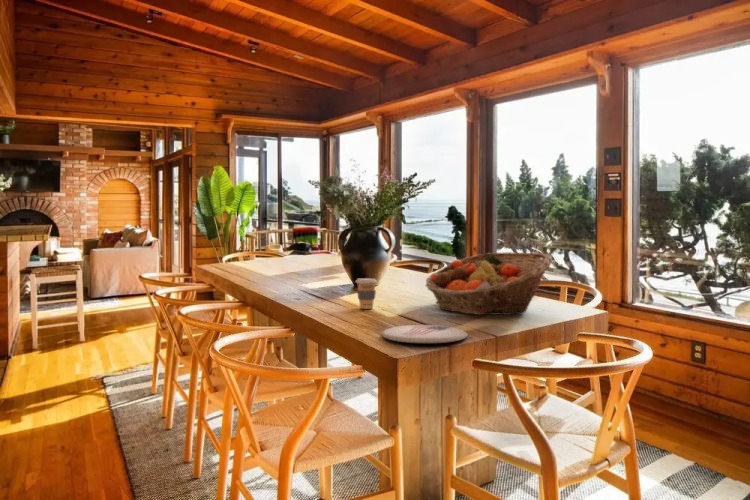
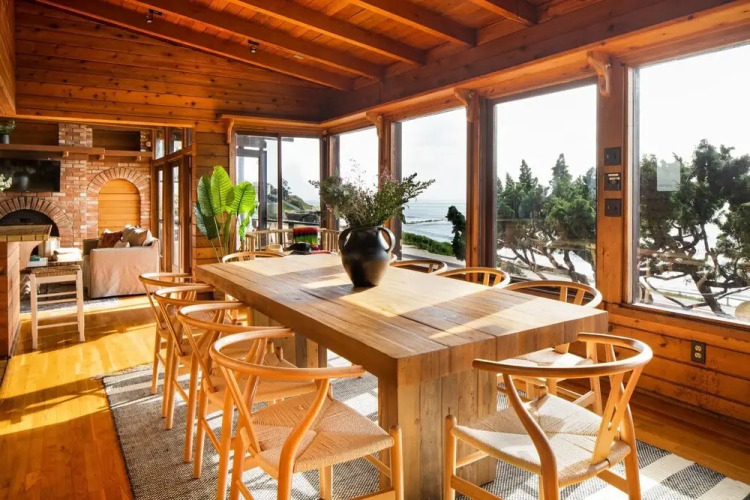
- coffee cup [354,277,378,310]
- plate [381,324,469,344]
- fruit basket [424,251,553,316]
